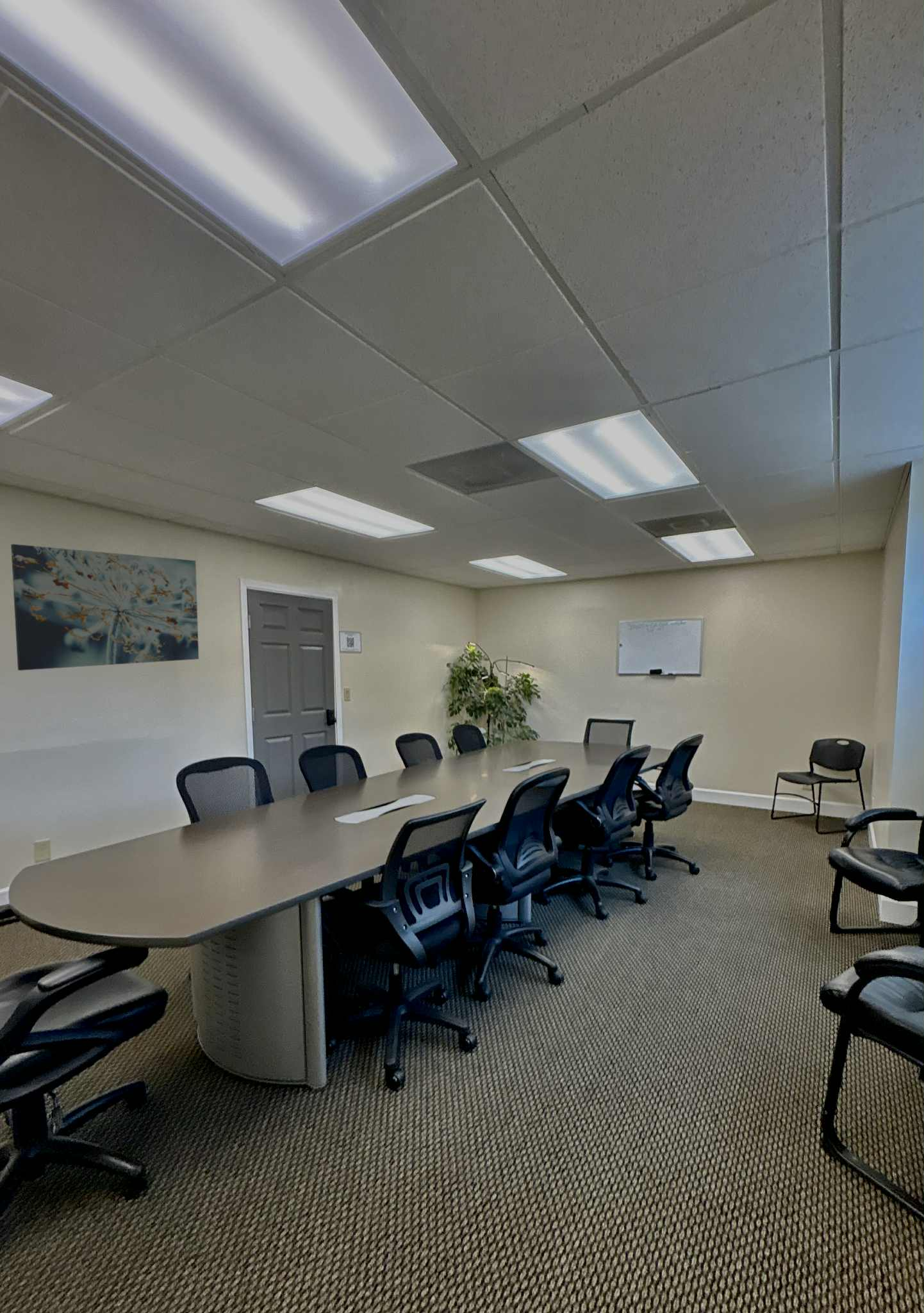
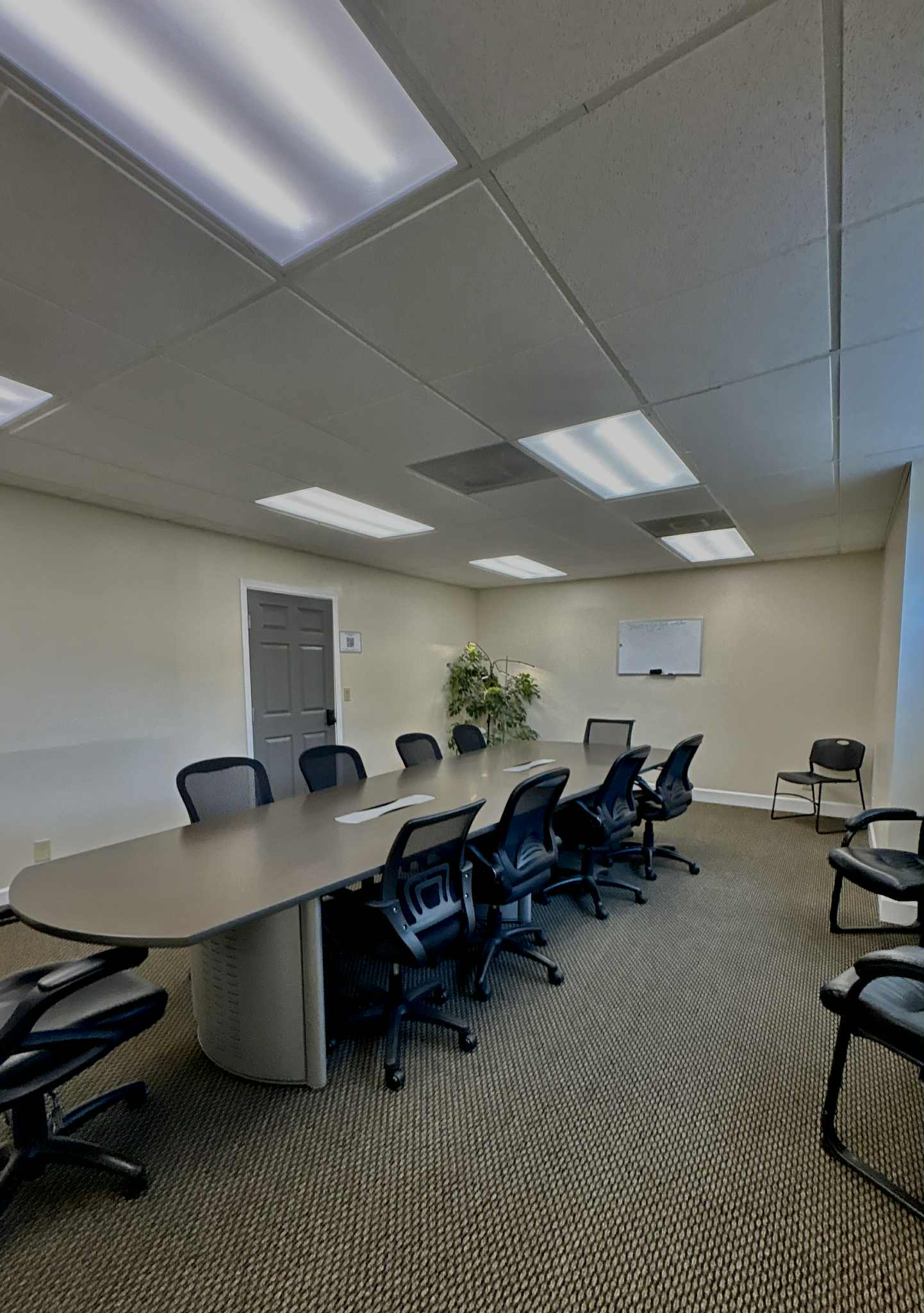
- wall art [10,544,199,671]
